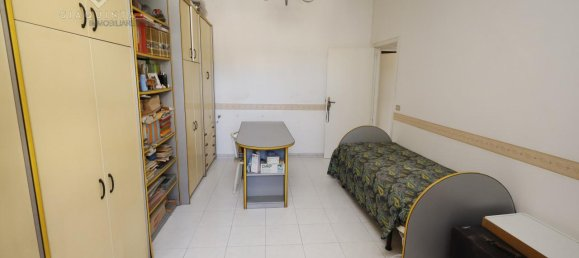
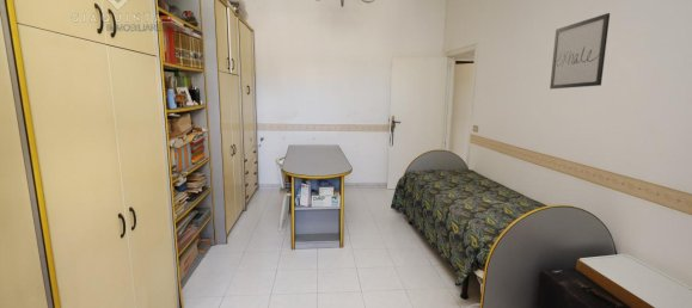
+ wall art [549,12,611,90]
